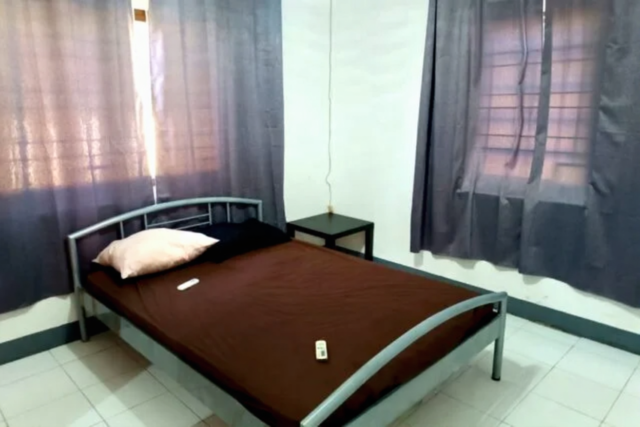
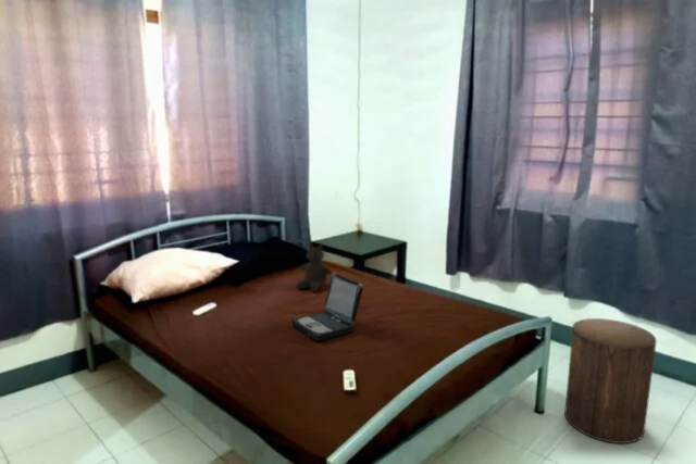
+ stool [563,317,658,444]
+ laptop [291,272,364,342]
+ teddy bear [295,242,333,292]
